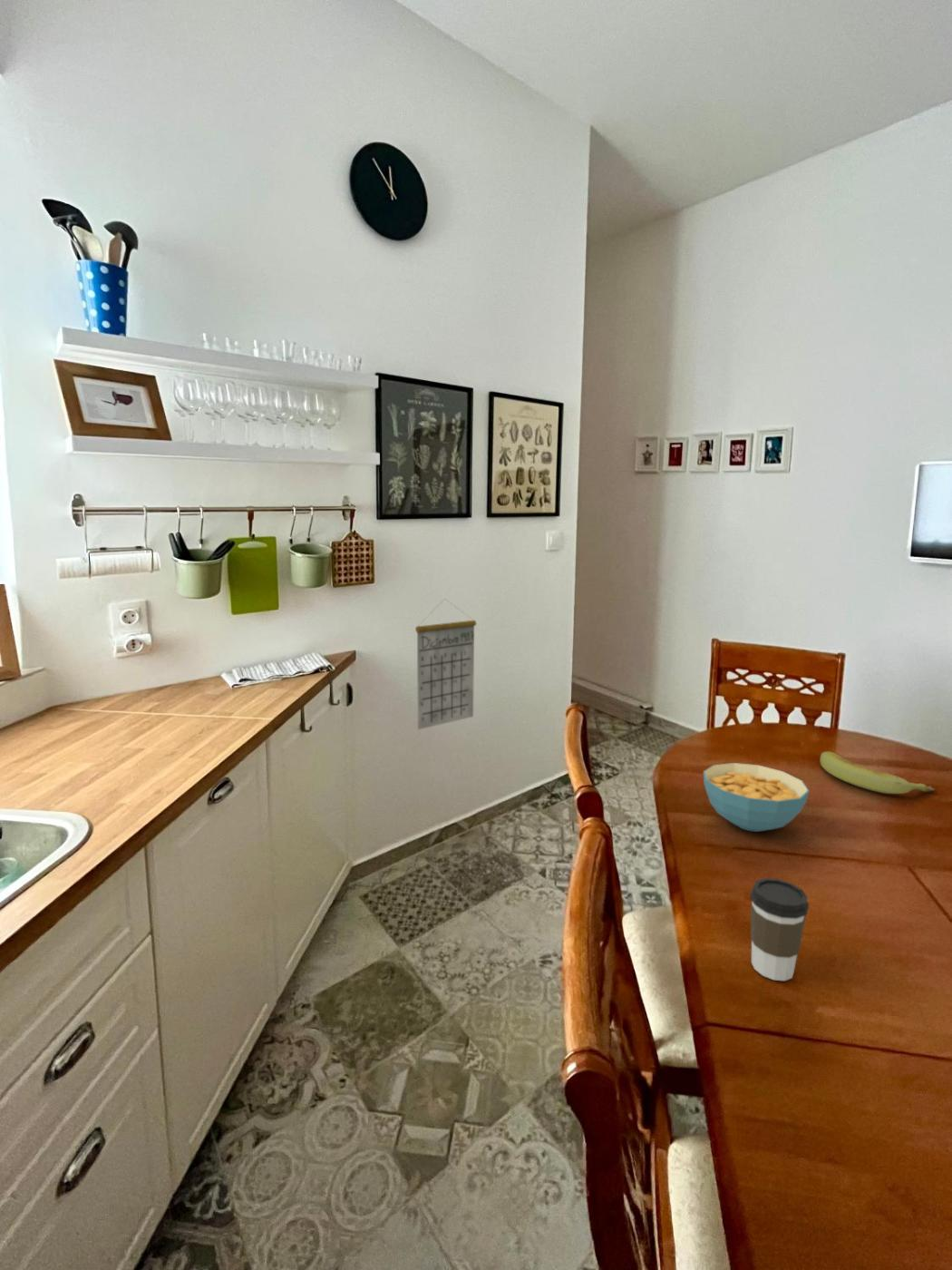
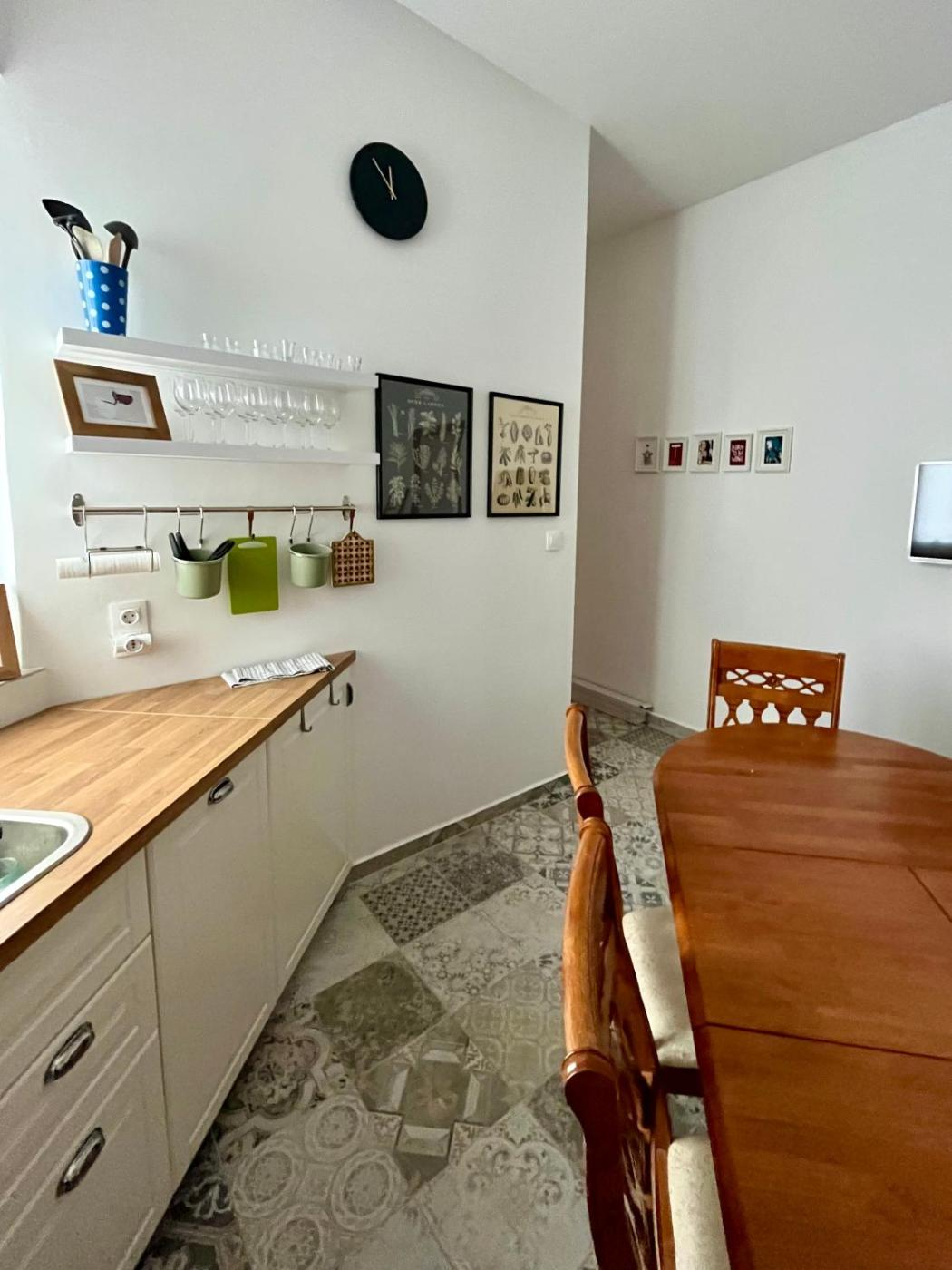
- calendar [414,598,477,730]
- banana [820,751,937,795]
- cereal bowl [703,762,810,833]
- coffee cup [749,877,810,982]
